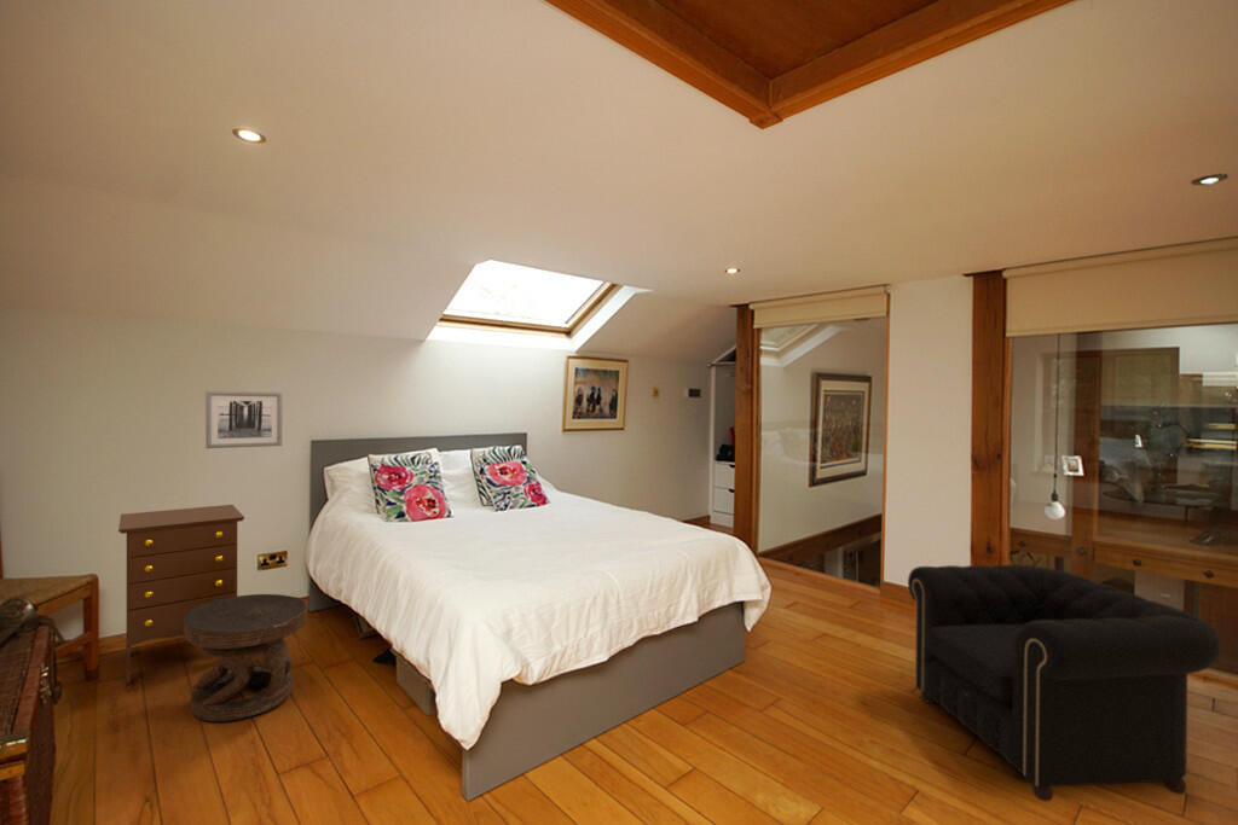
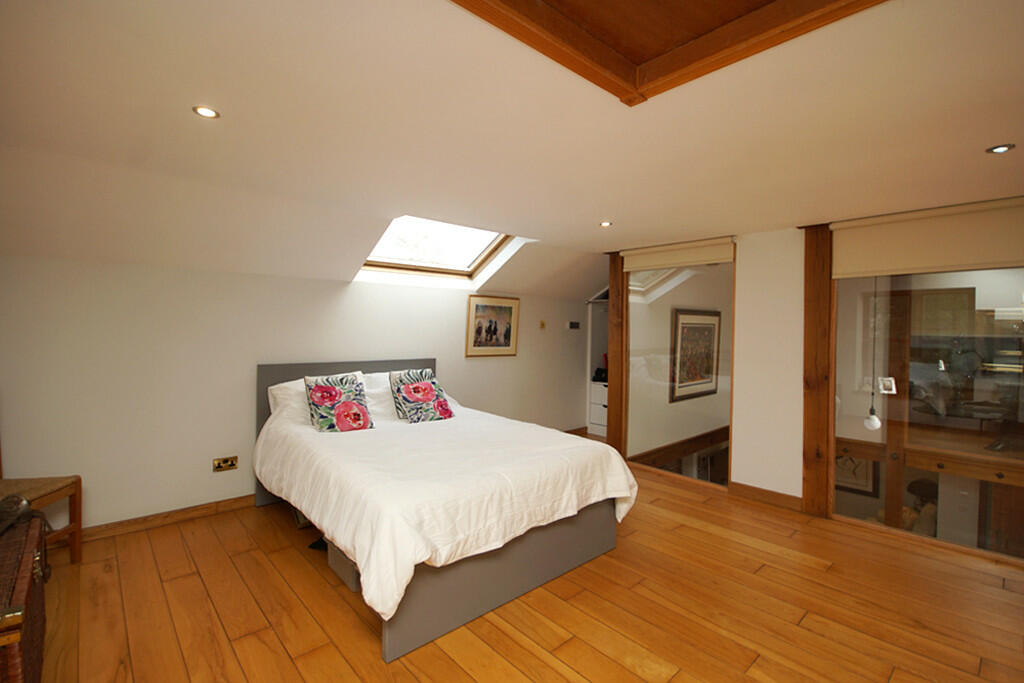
- wall art [204,390,283,449]
- dresser [117,504,245,685]
- side table [184,593,308,722]
- armchair [907,563,1222,802]
